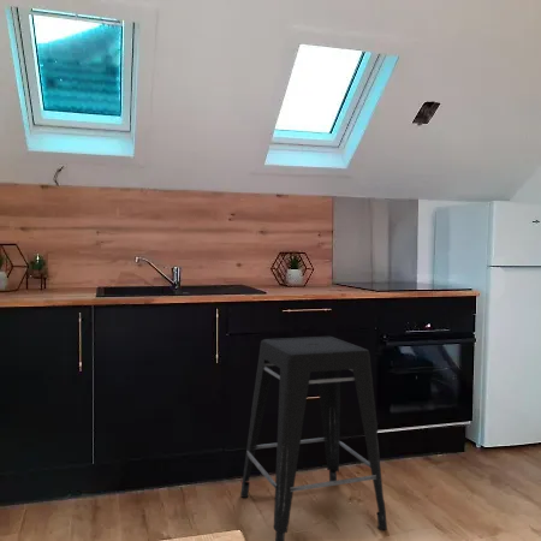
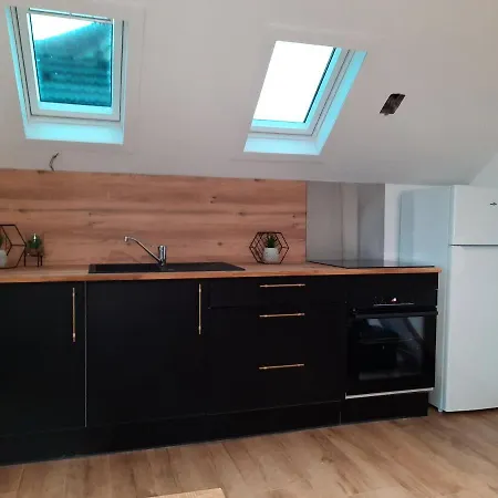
- stool [239,335,388,541]
